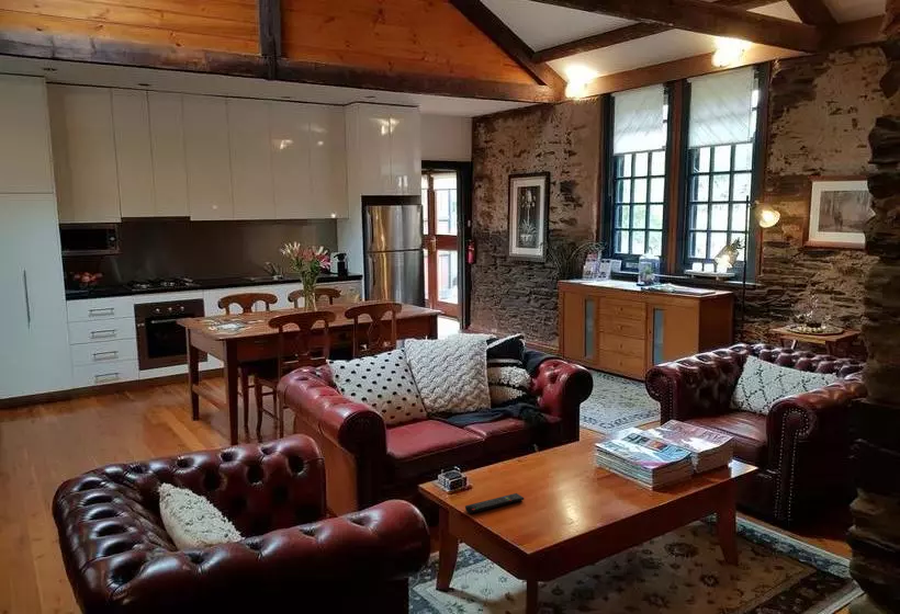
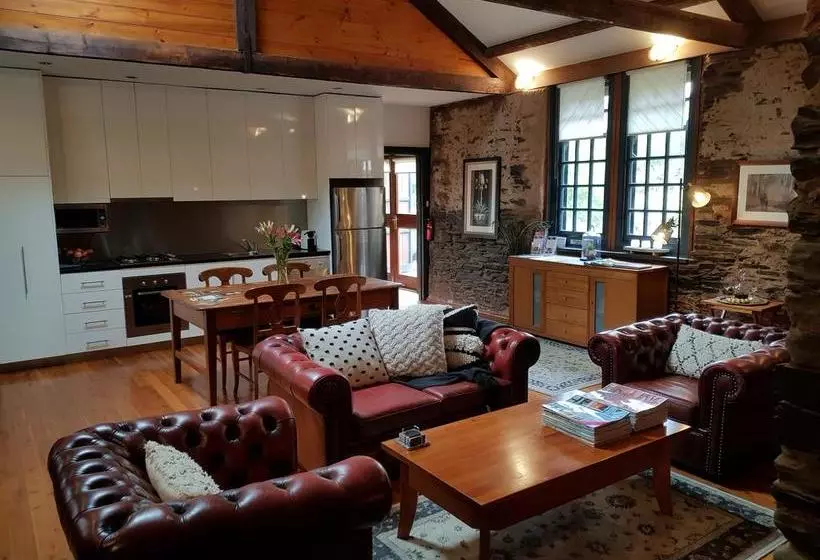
- remote control [464,492,525,514]
